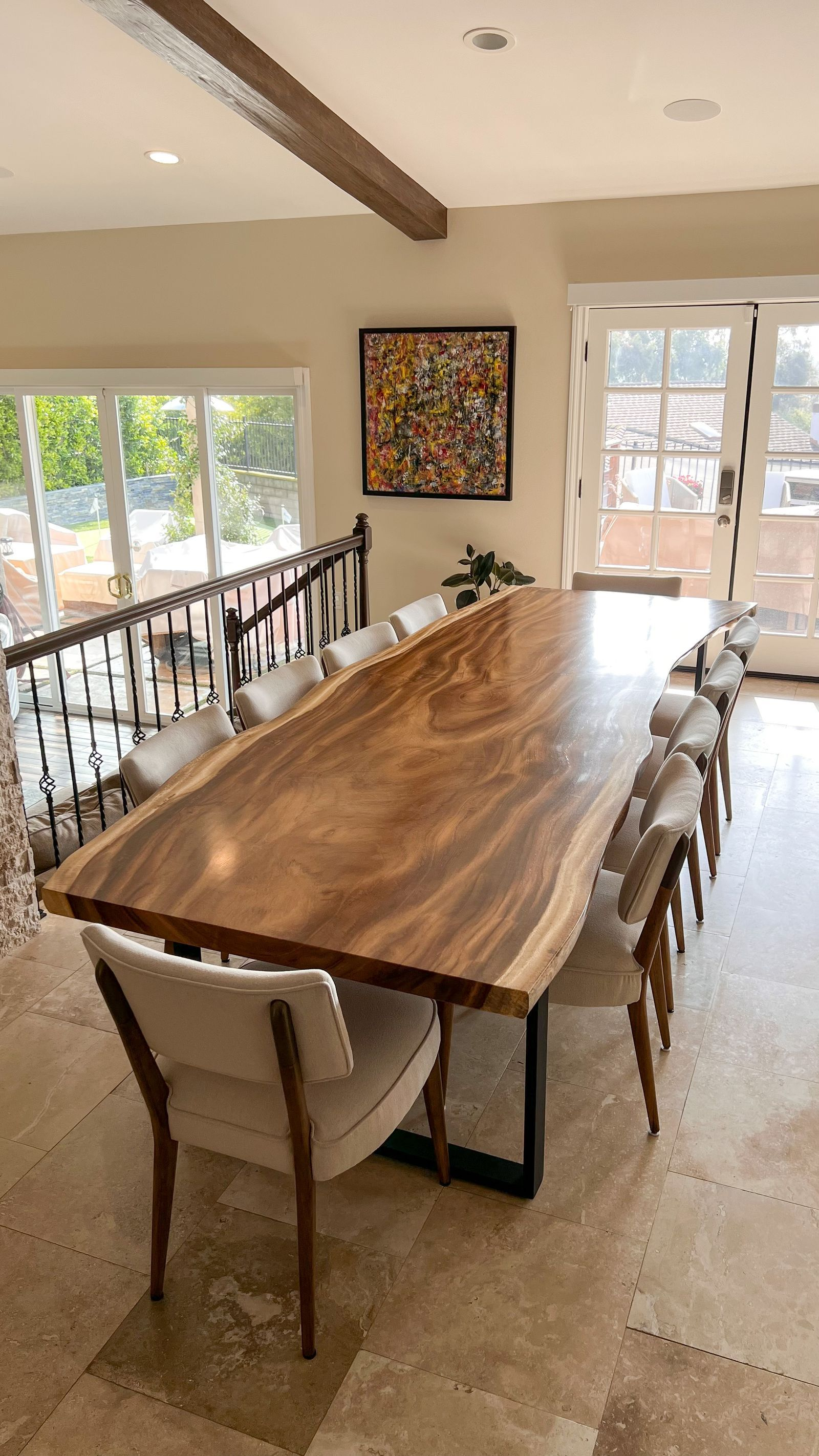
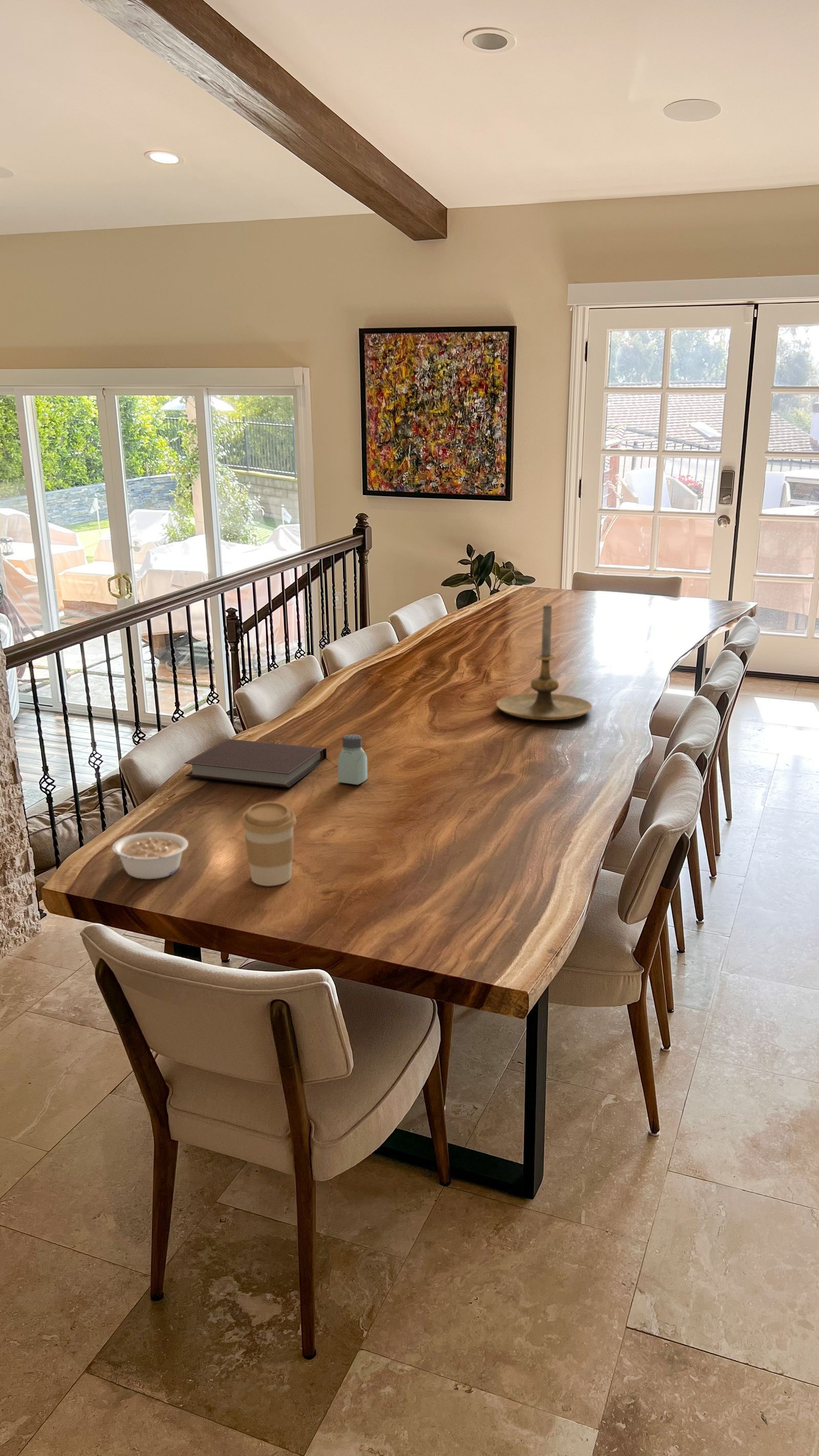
+ candle holder [496,603,593,721]
+ saltshaker [337,734,368,785]
+ notebook [184,739,327,788]
+ legume [112,831,189,880]
+ coffee cup [241,801,297,887]
